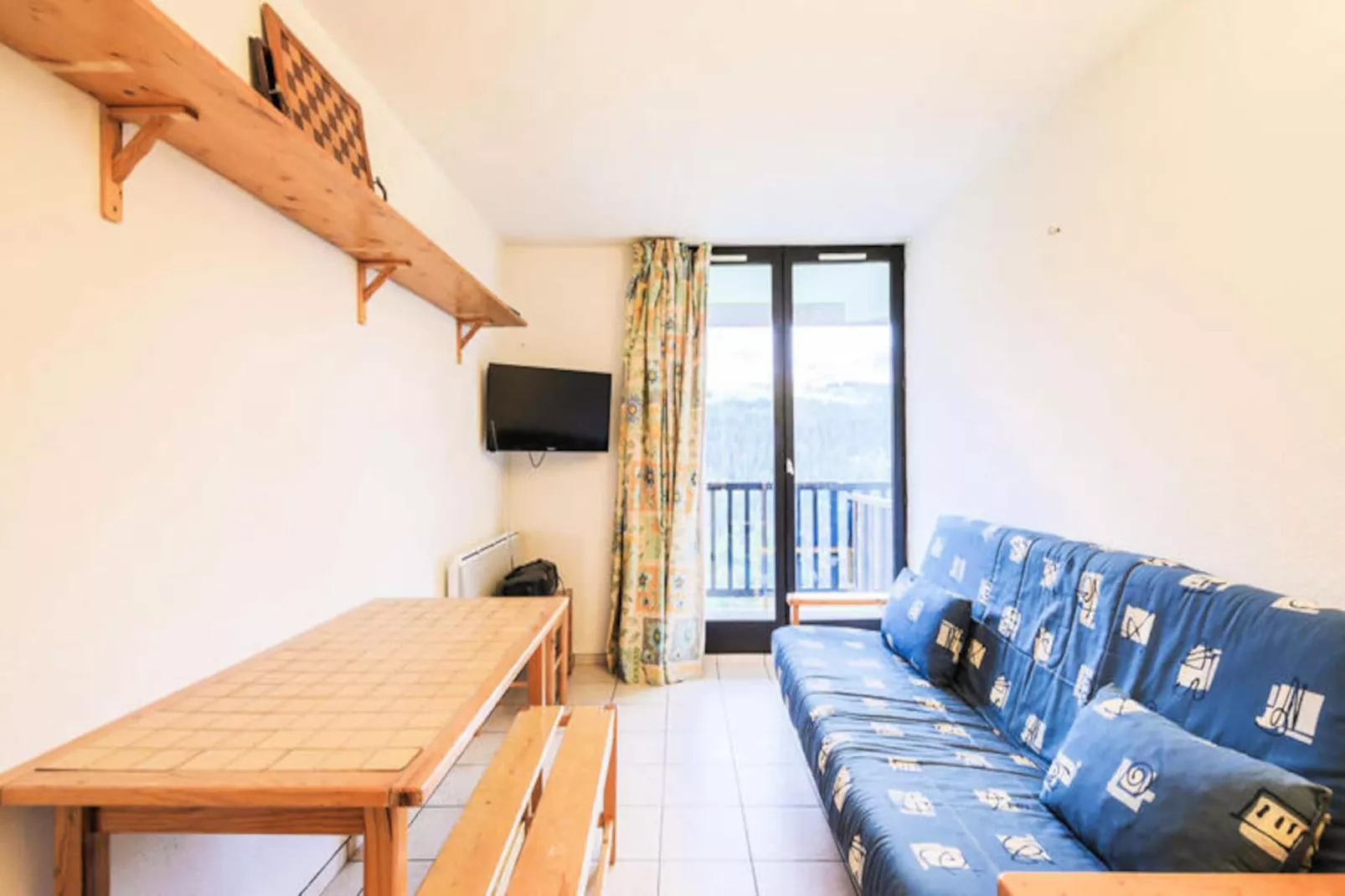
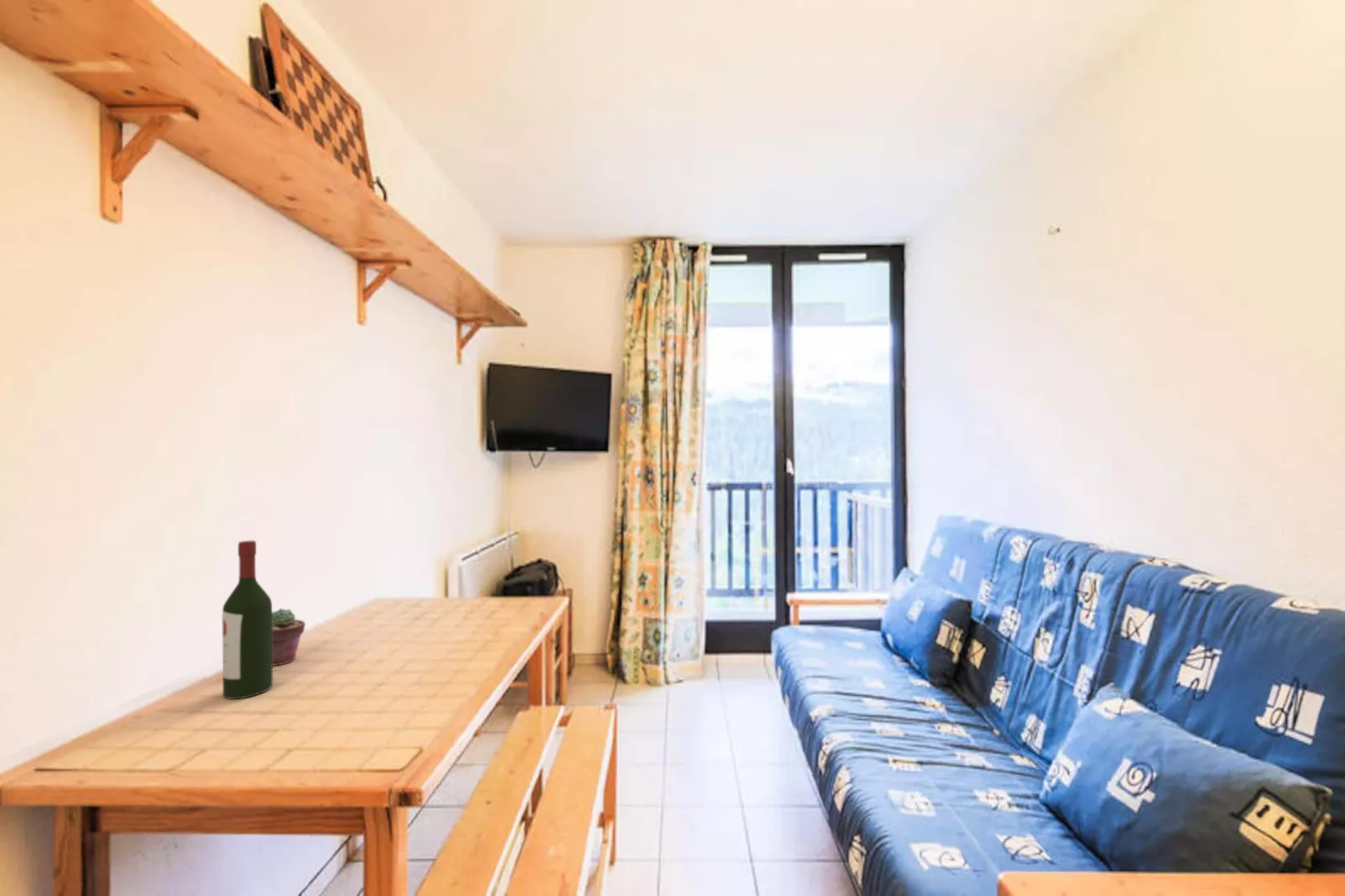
+ potted succulent [272,608,307,667]
+ wine bottle [221,539,274,700]
